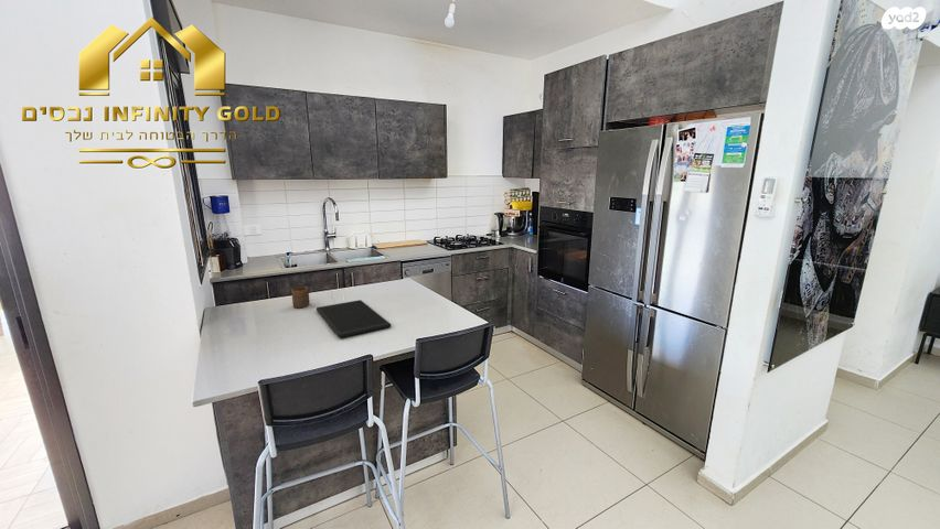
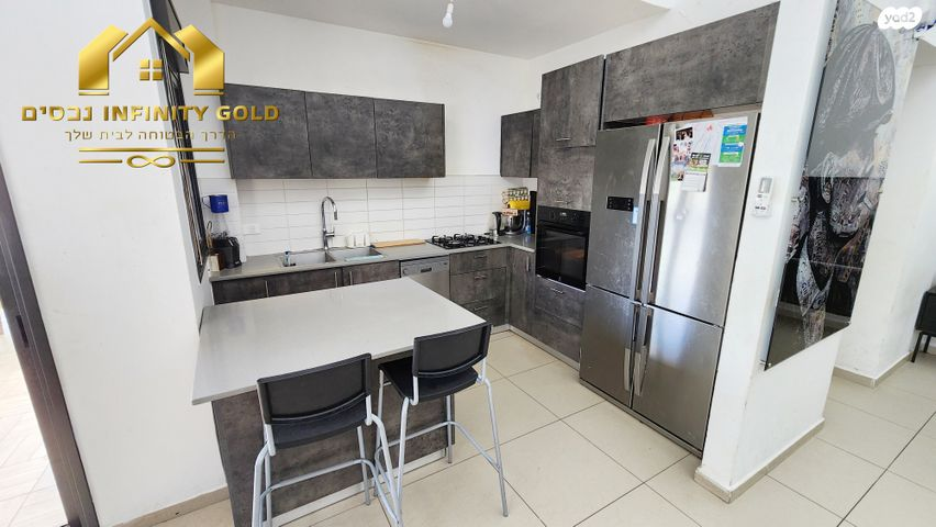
- cutting board [316,299,392,338]
- cup [290,285,310,309]
